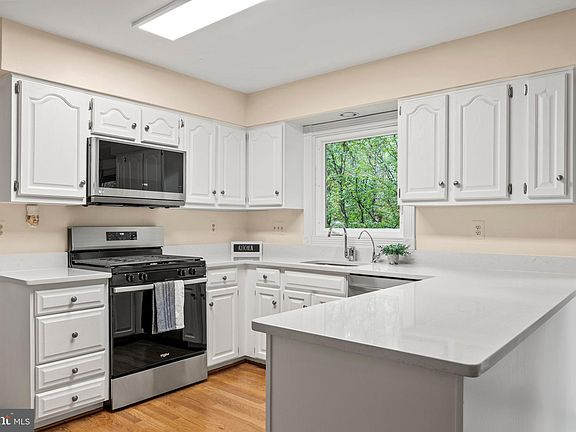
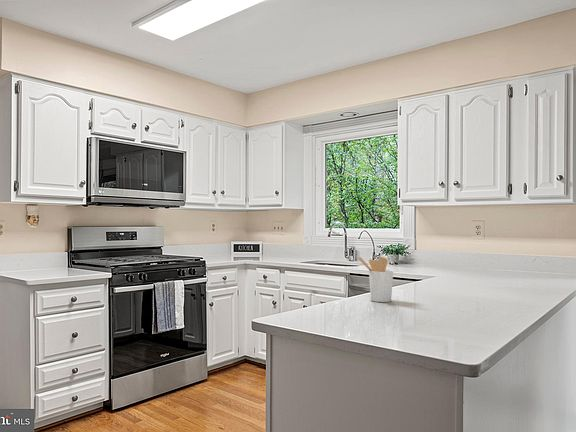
+ utensil holder [357,256,394,303]
